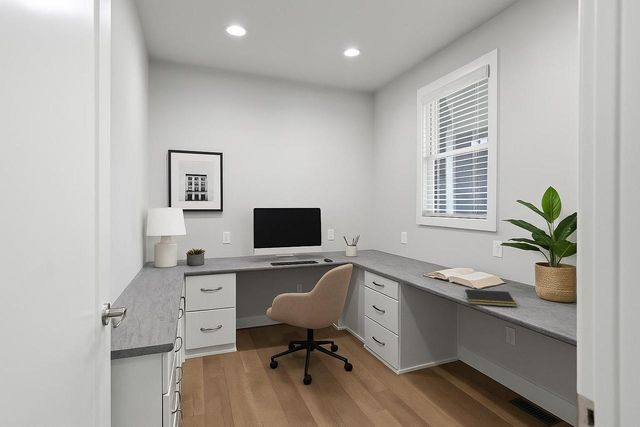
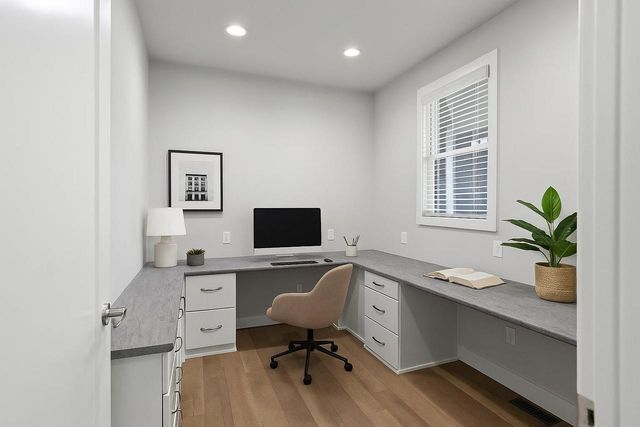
- notepad [463,288,517,308]
